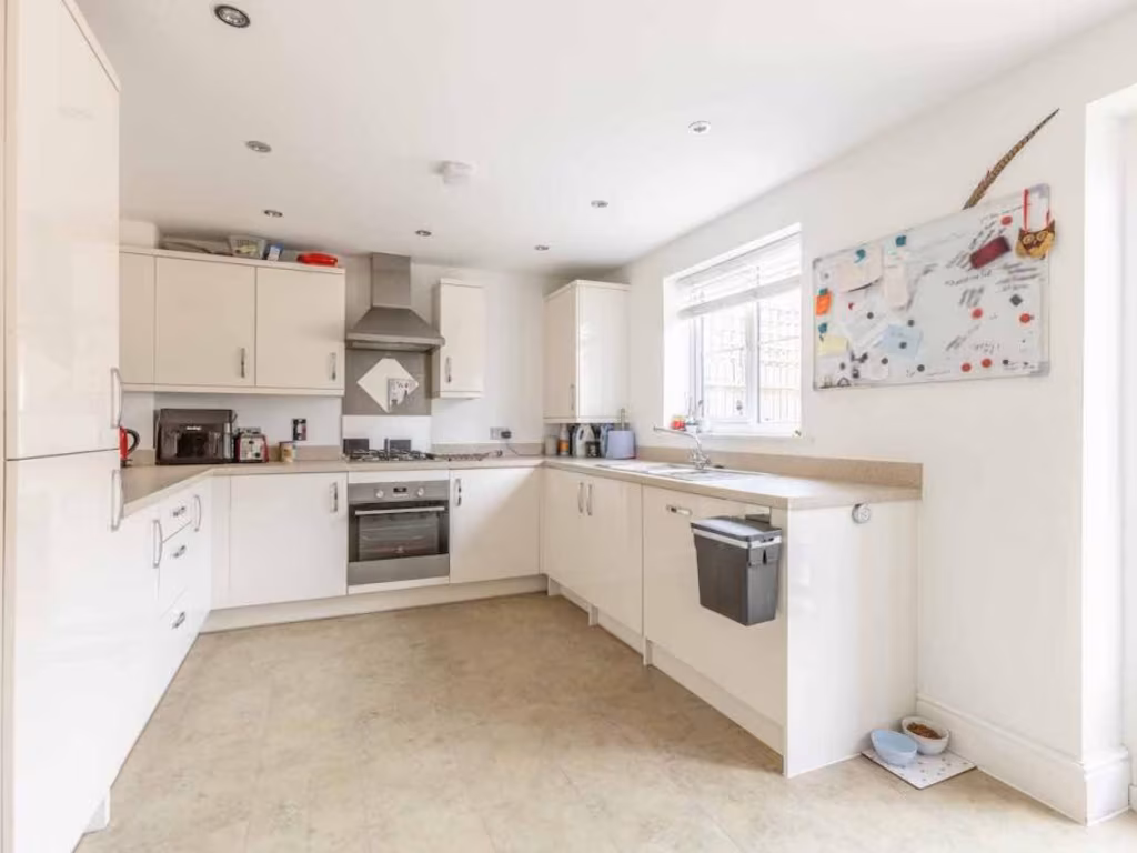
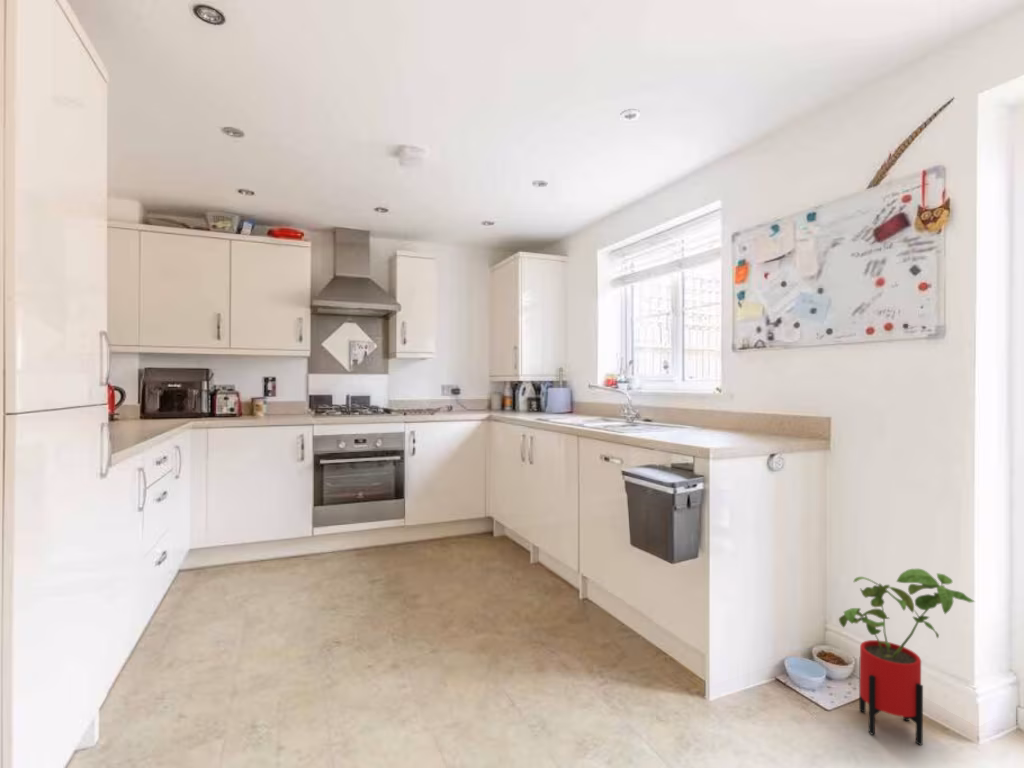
+ house plant [838,568,976,746]
